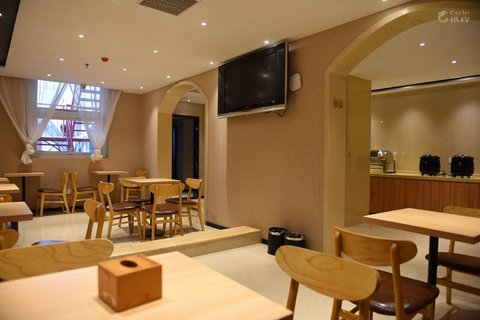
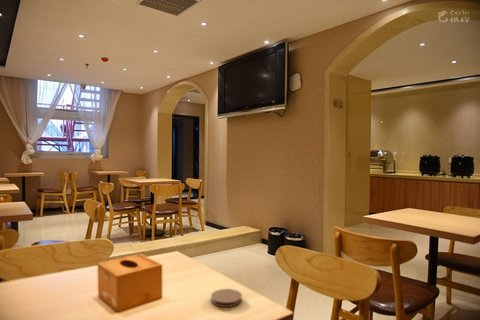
+ coaster [210,288,243,308]
